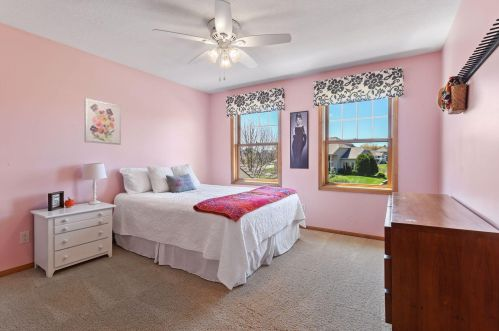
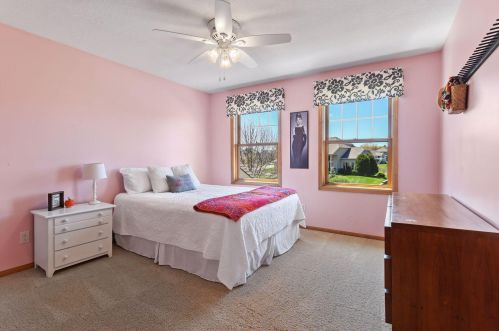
- wall art [83,98,122,146]
